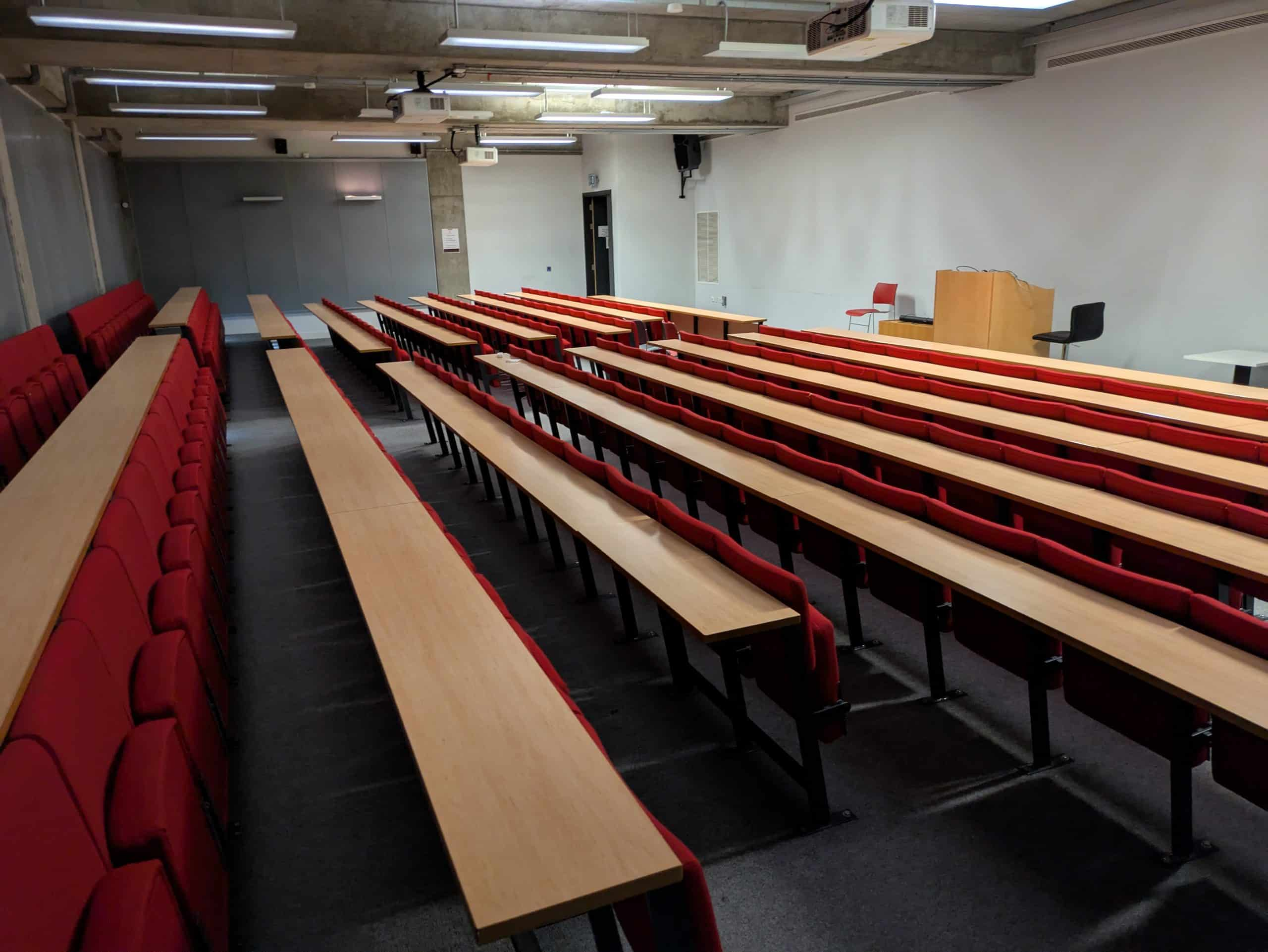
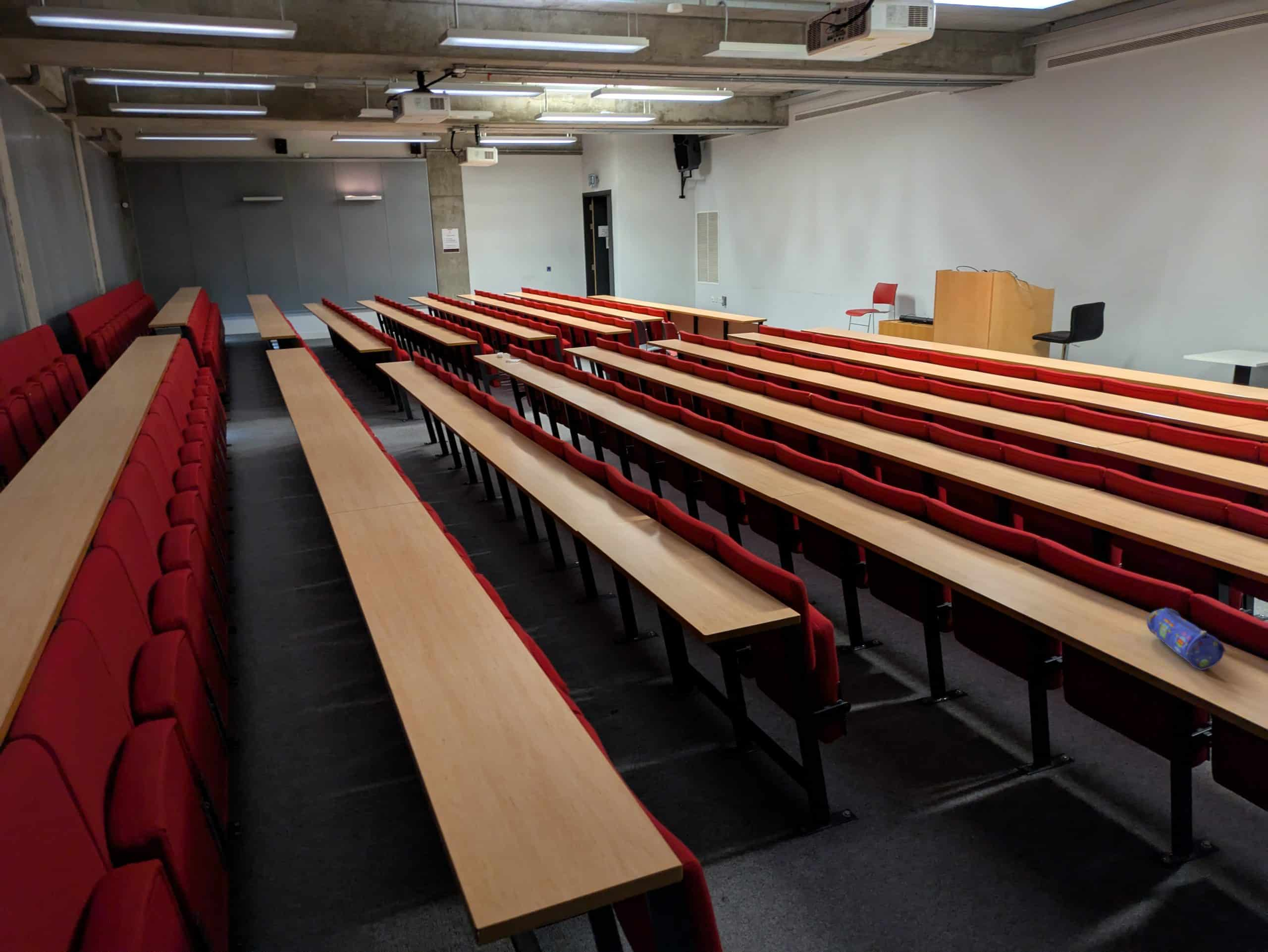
+ pencil case [1146,607,1227,671]
